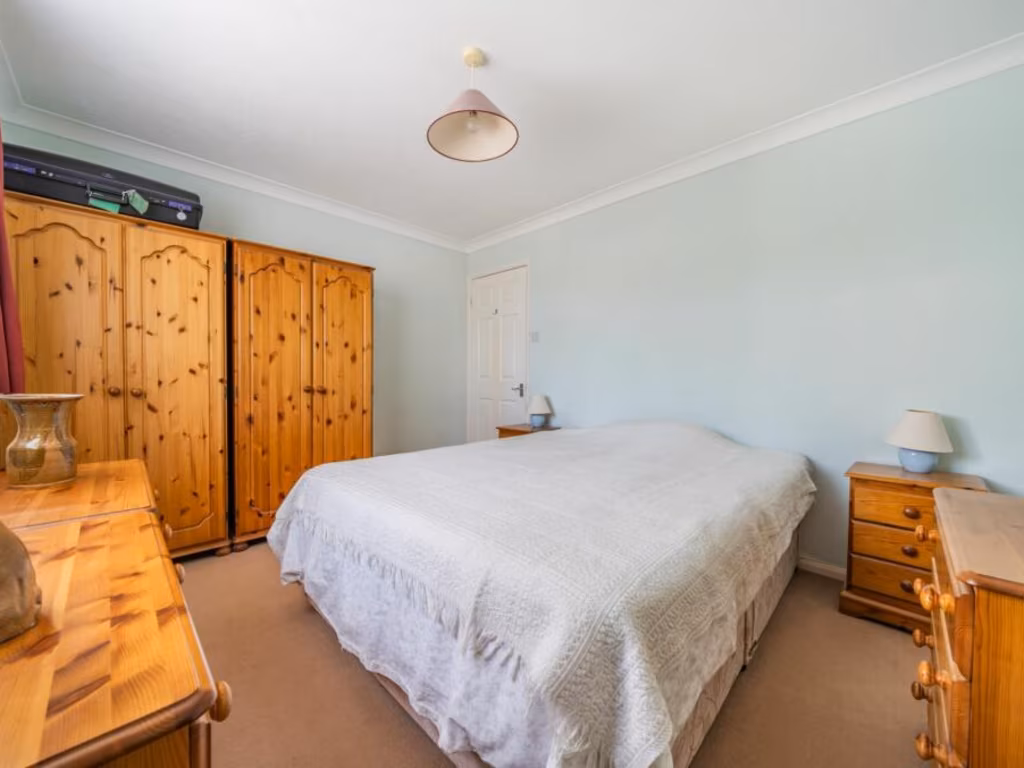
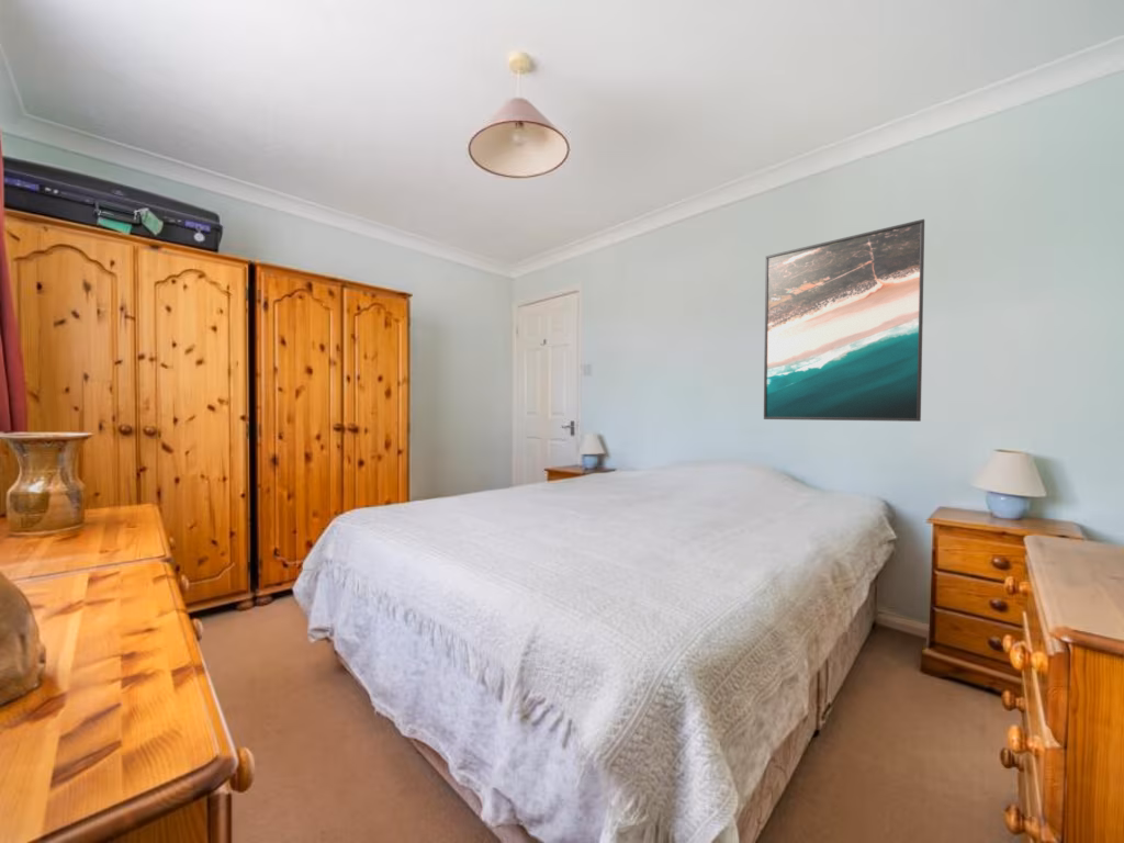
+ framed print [763,218,925,423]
